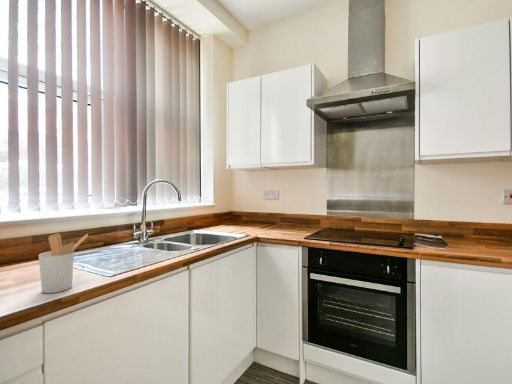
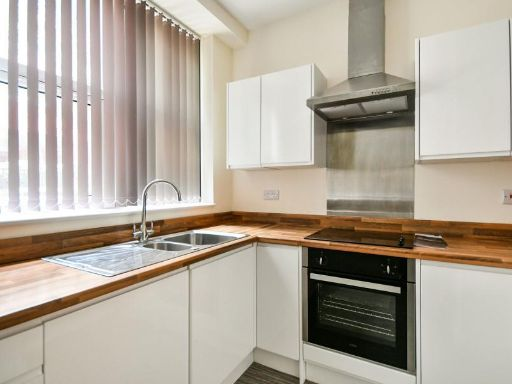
- utensil holder [38,232,89,294]
